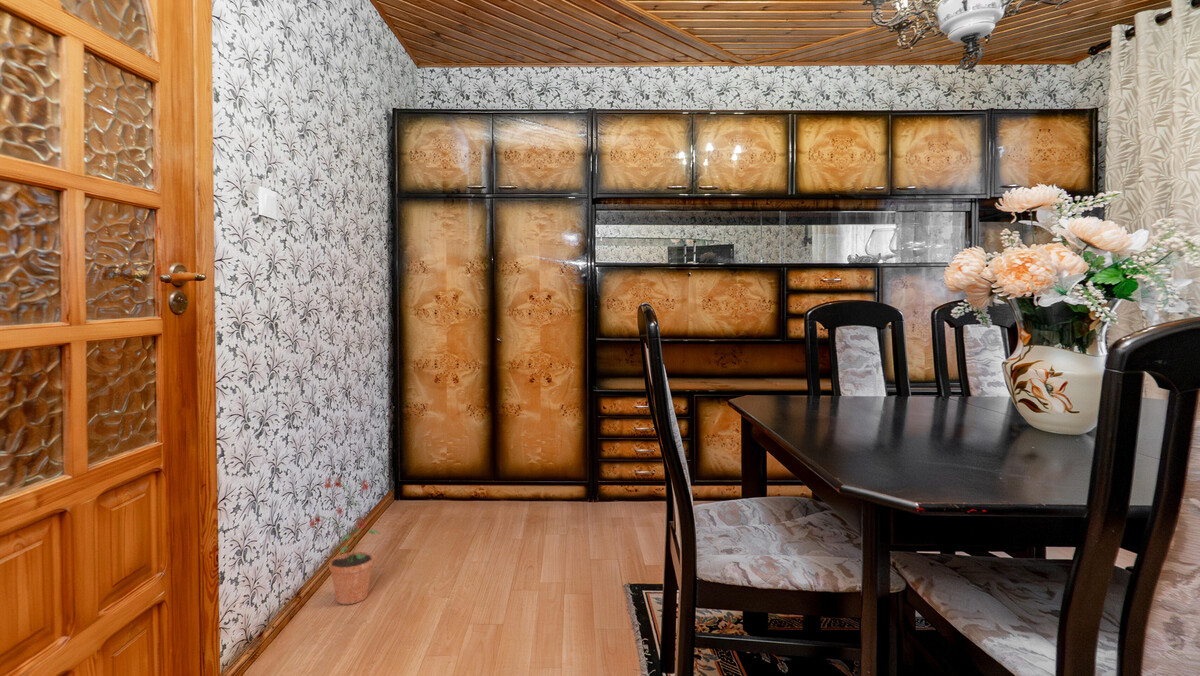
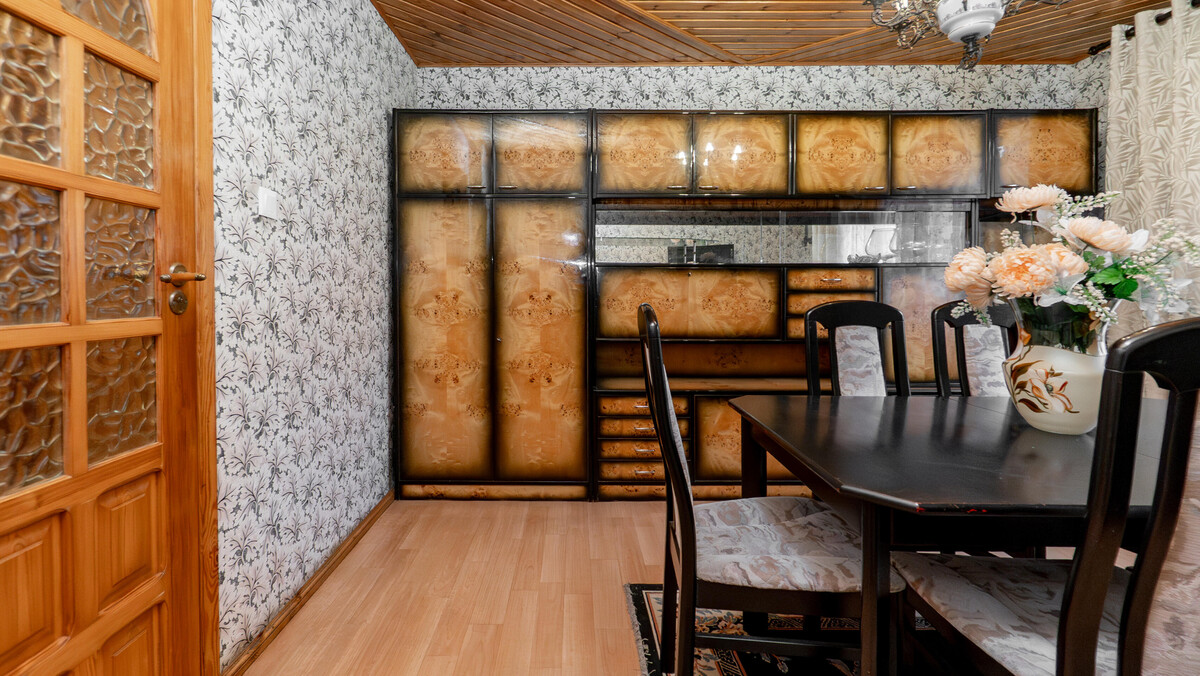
- potted plant [308,476,381,605]
